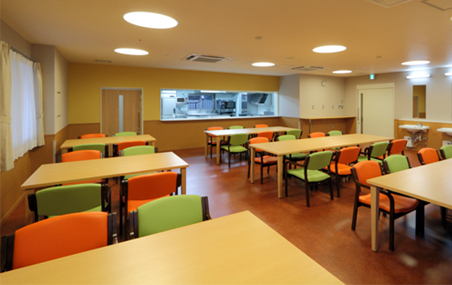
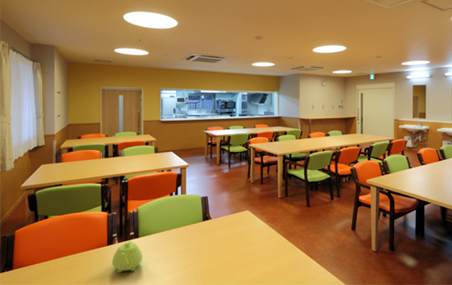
+ teapot [111,240,143,273]
